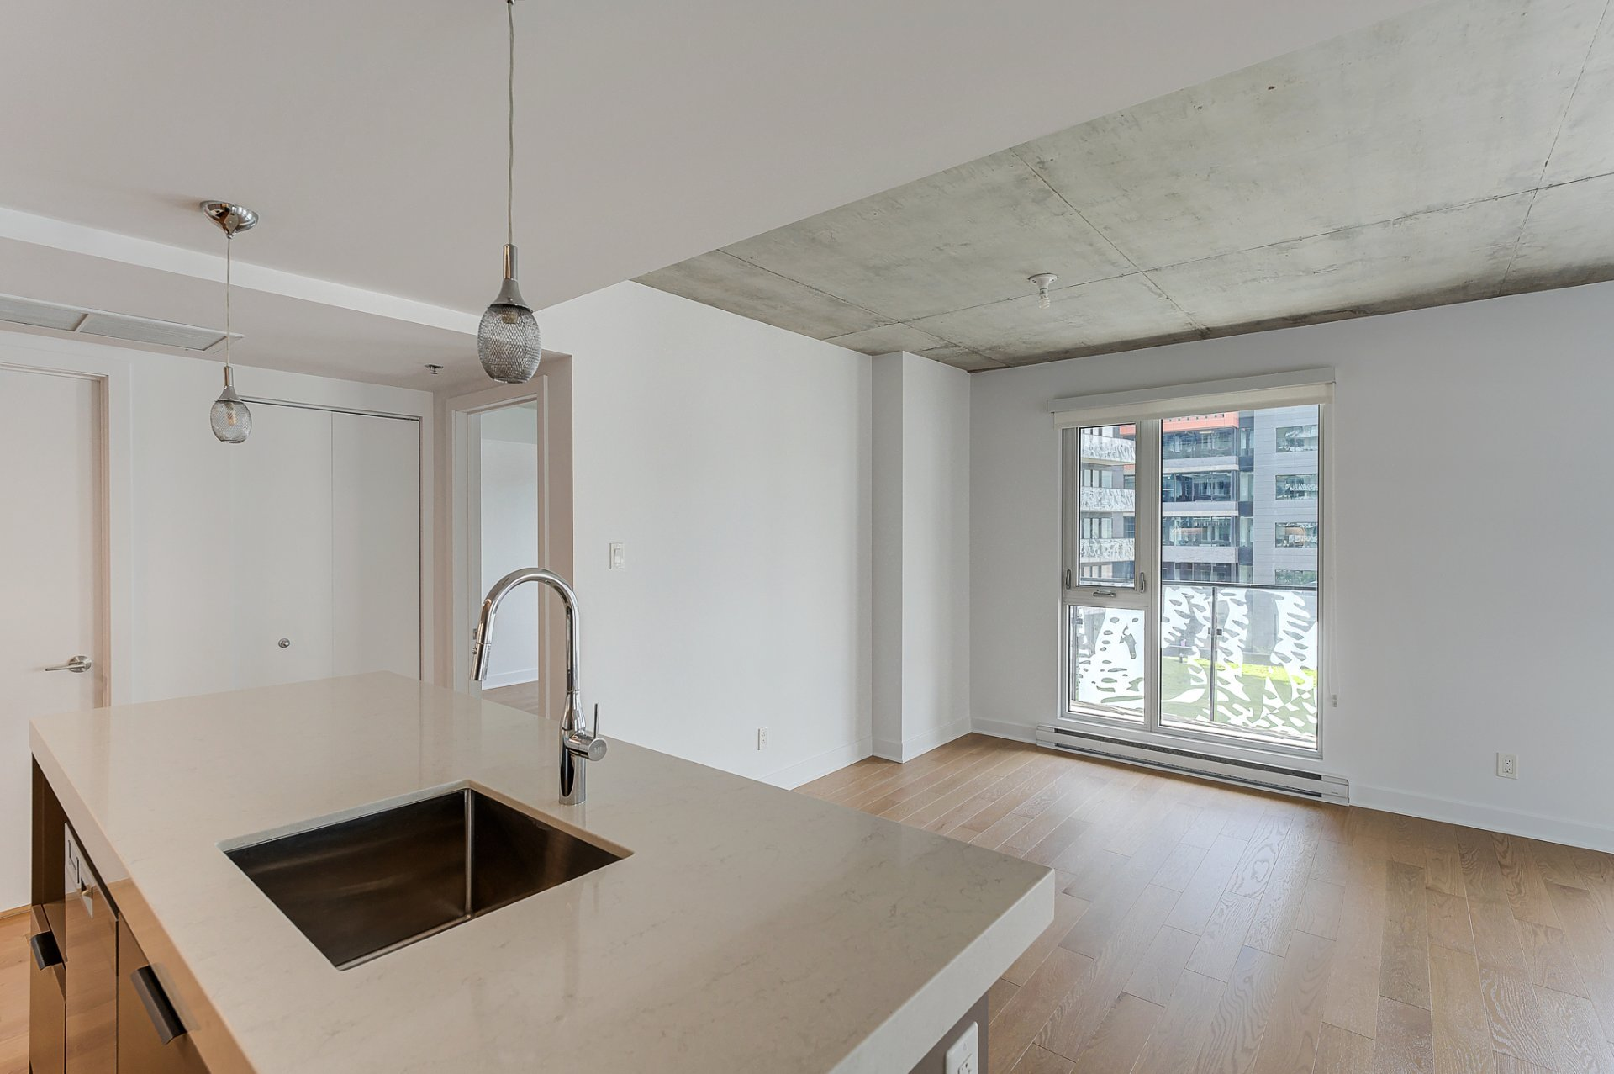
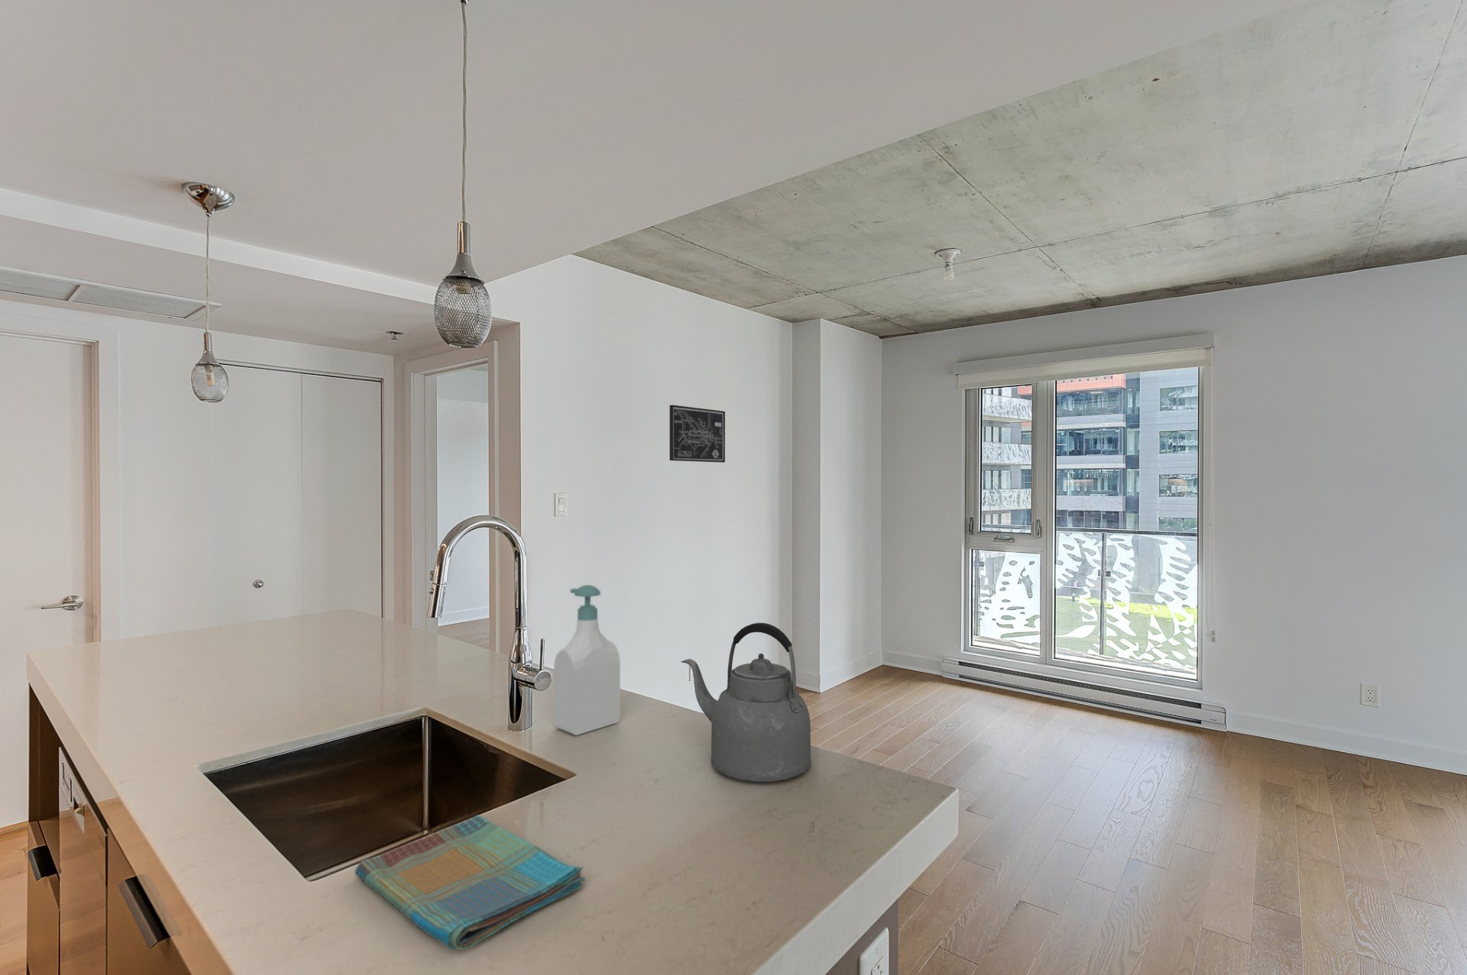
+ soap bottle [553,584,621,736]
+ kettle [680,622,811,782]
+ wall art [669,404,725,464]
+ dish towel [354,815,586,951]
